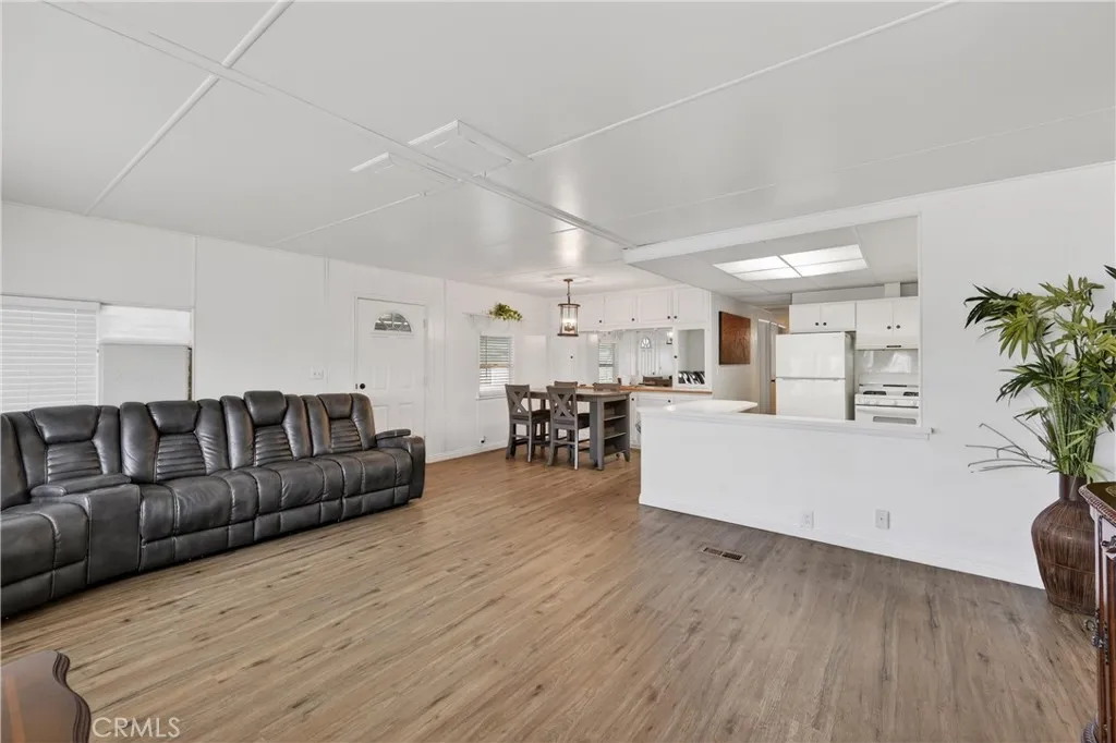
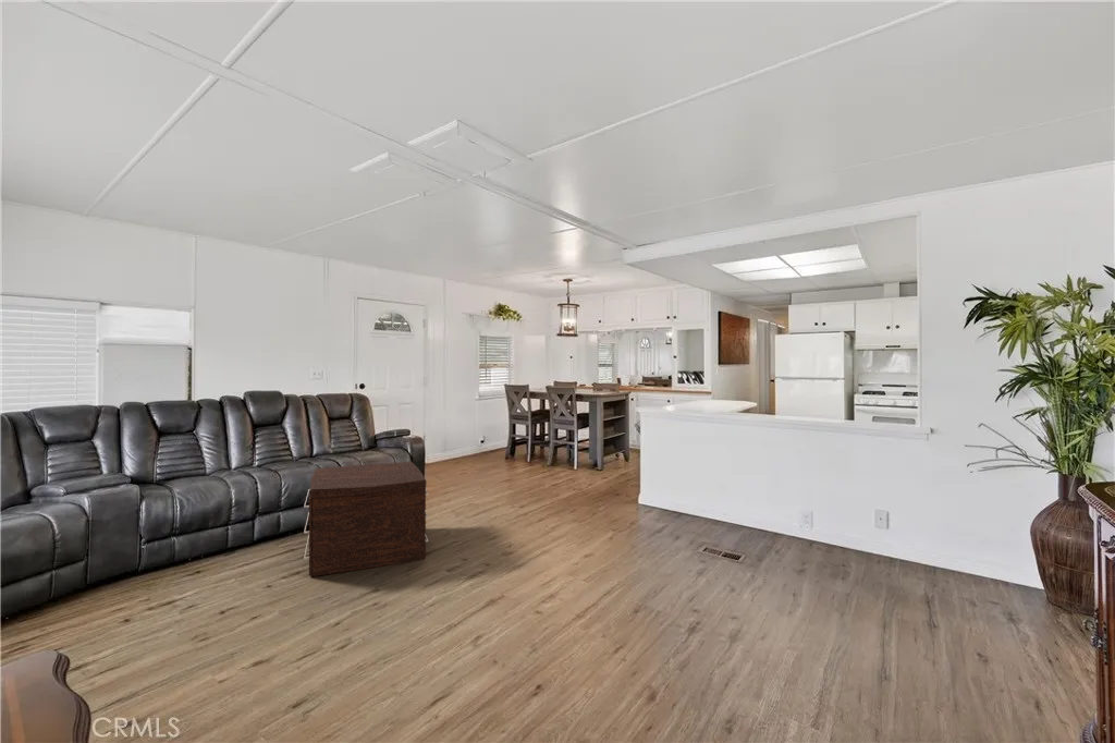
+ coffee table [303,461,429,577]
